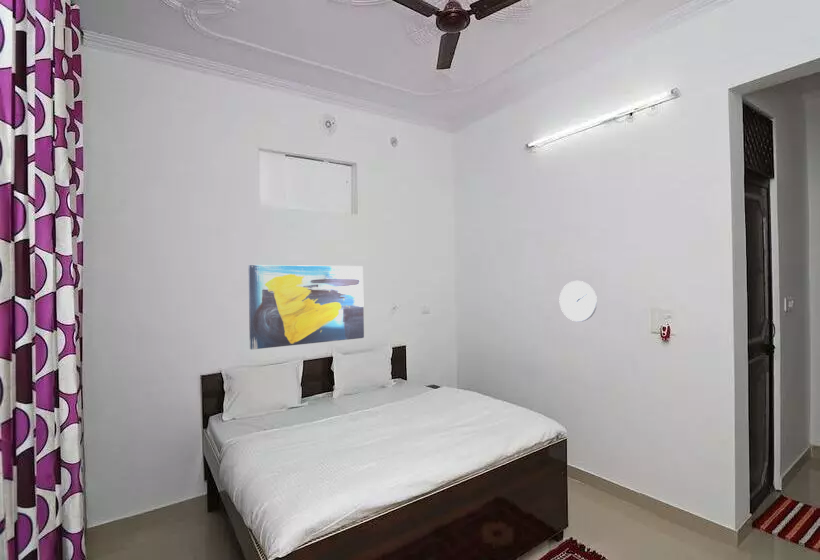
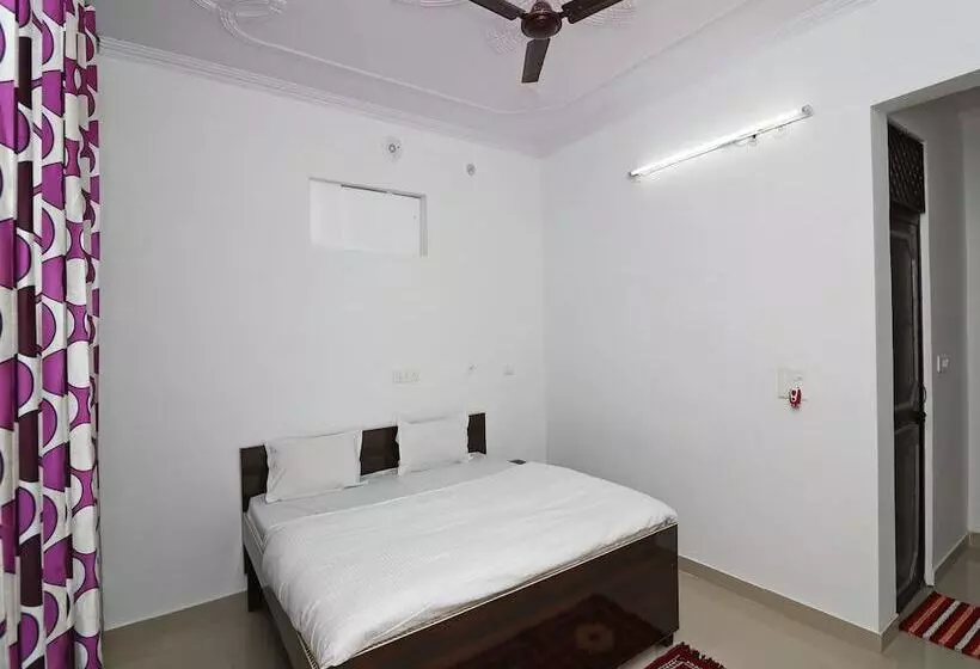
- wall art [248,264,365,351]
- wall clock [558,280,598,323]
